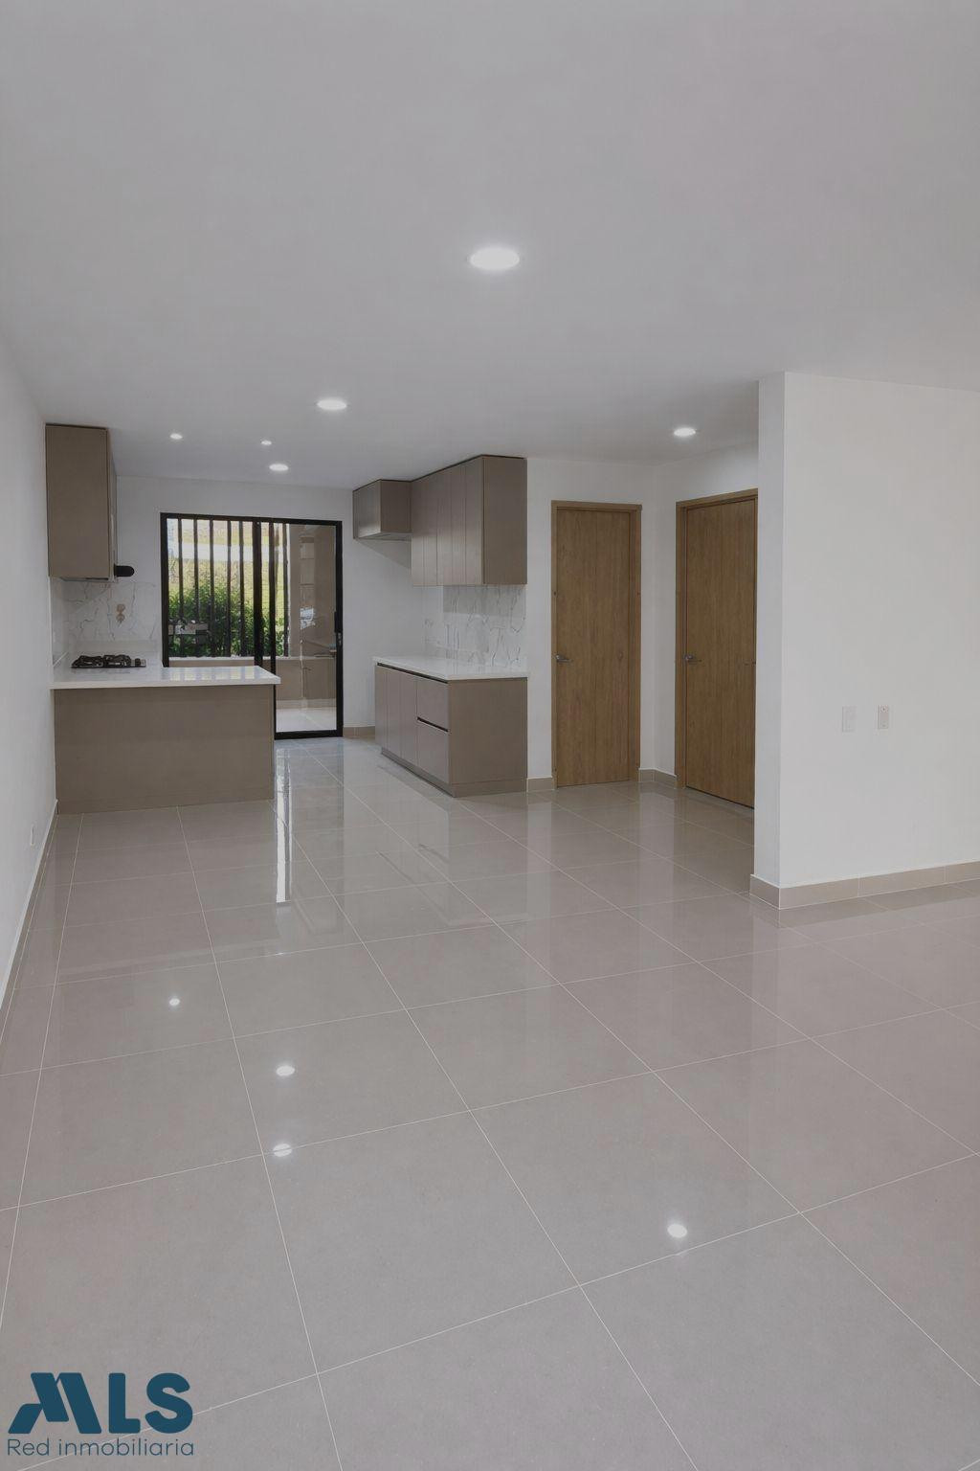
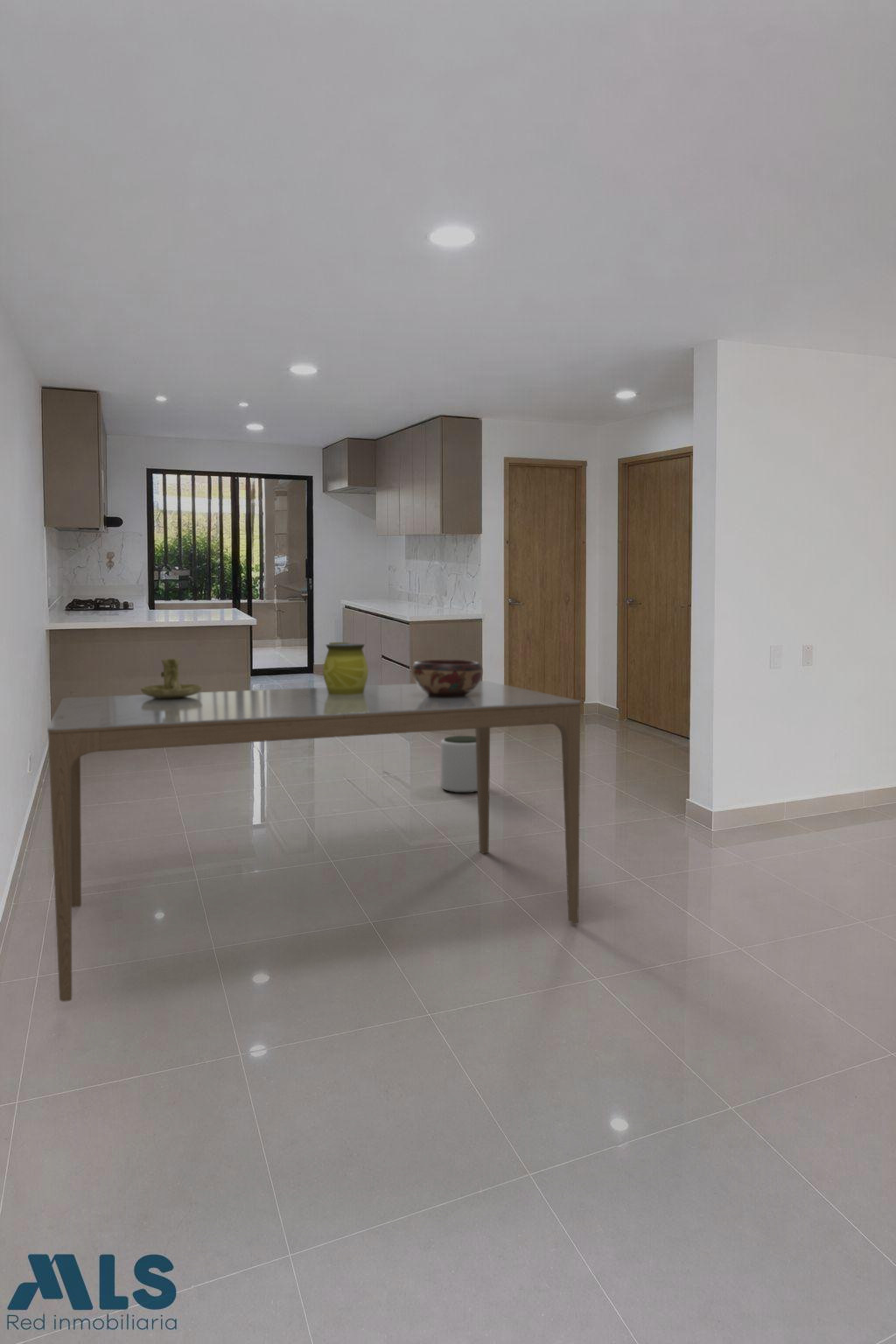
+ decorative bowl [411,659,484,697]
+ decorative vase [322,641,369,695]
+ dining table [46,680,581,1003]
+ plant pot [440,735,478,794]
+ candle holder [140,658,203,698]
